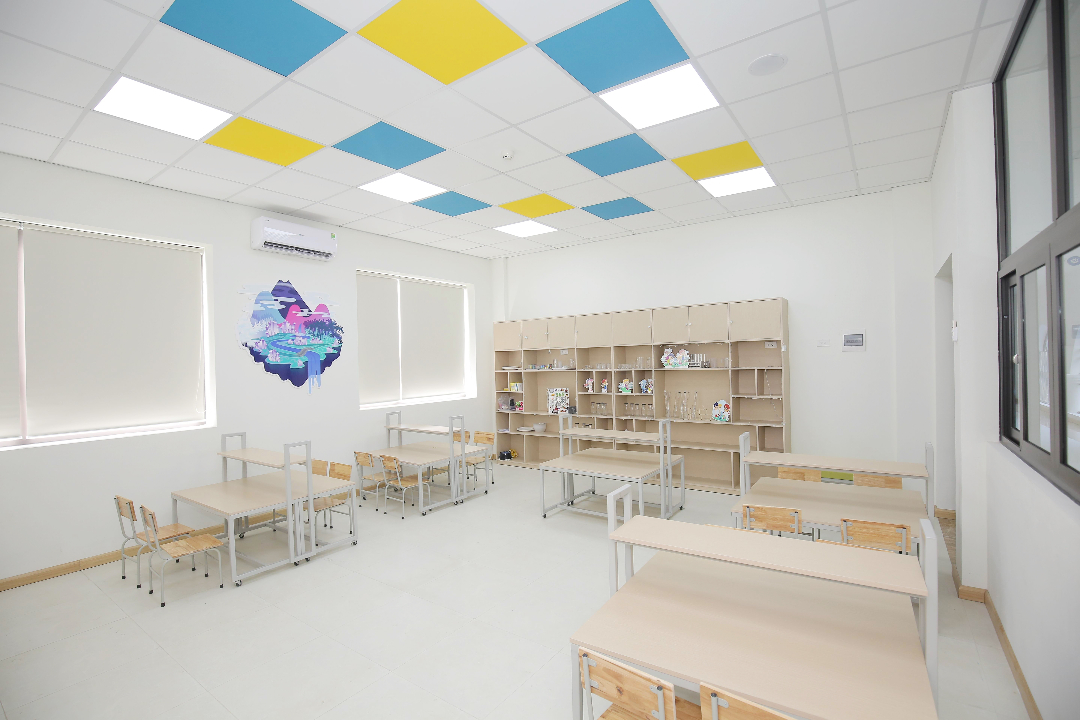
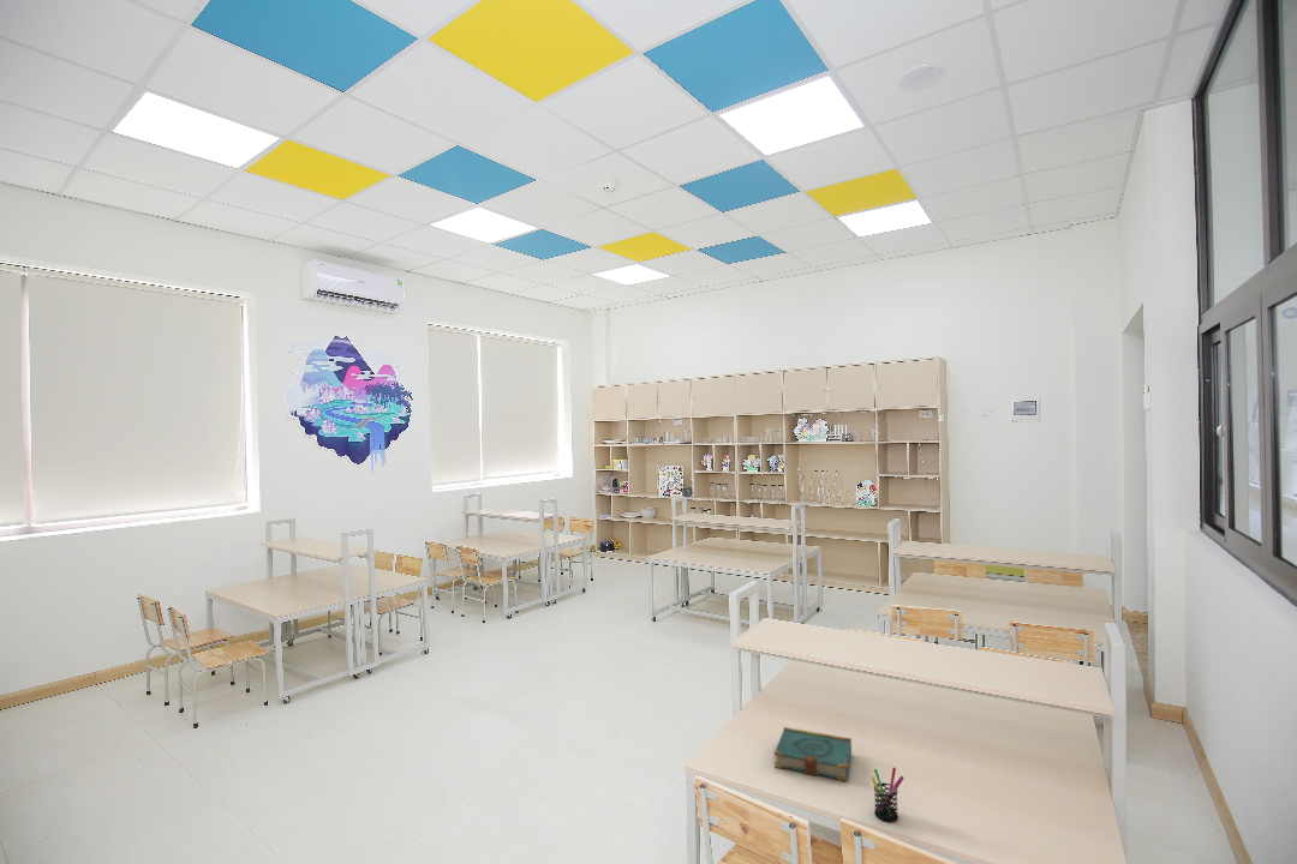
+ pen holder [869,766,905,823]
+ book [772,726,853,782]
